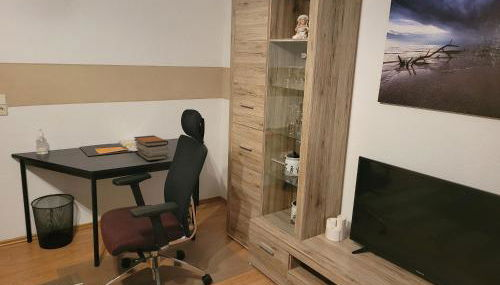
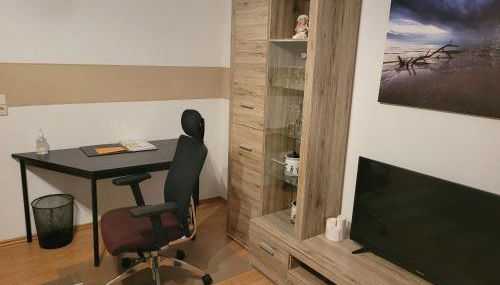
- book stack [133,134,170,162]
